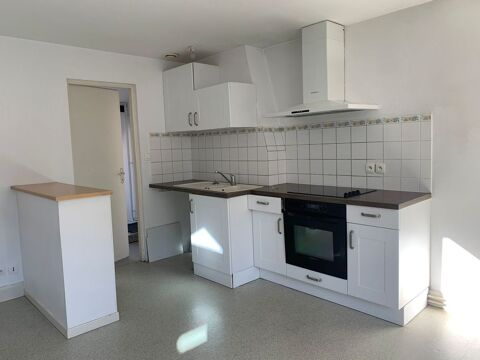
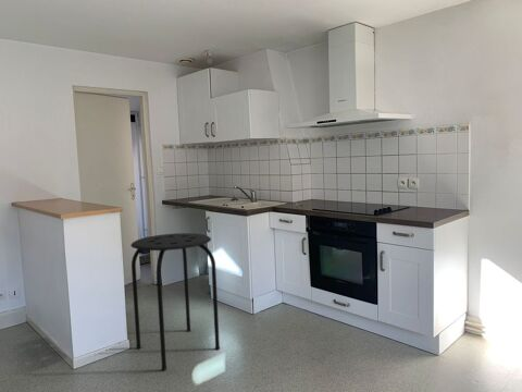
+ stool [129,232,221,371]
